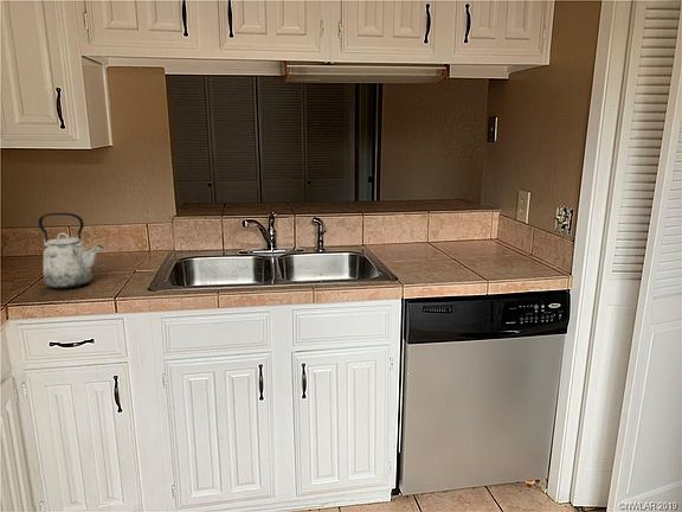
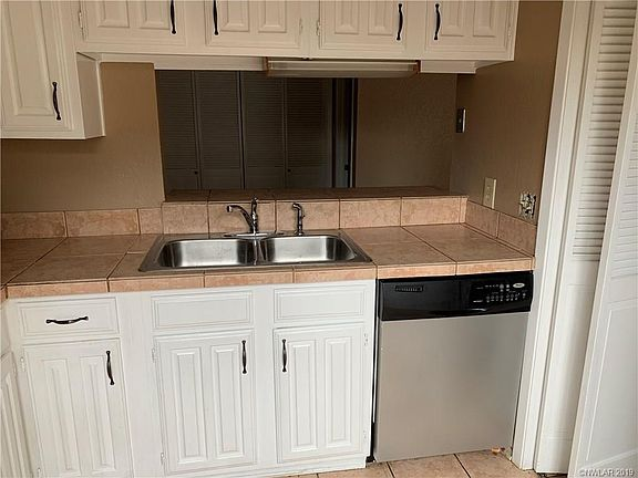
- kettle [37,212,104,290]
